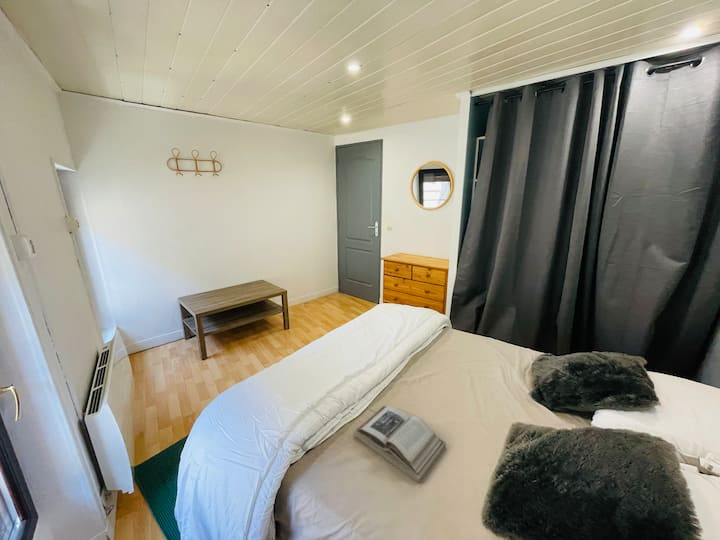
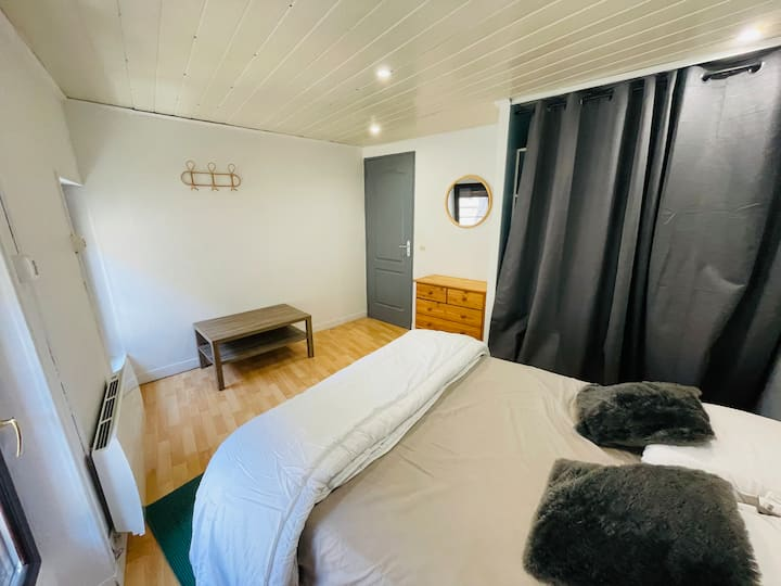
- book [353,405,447,484]
